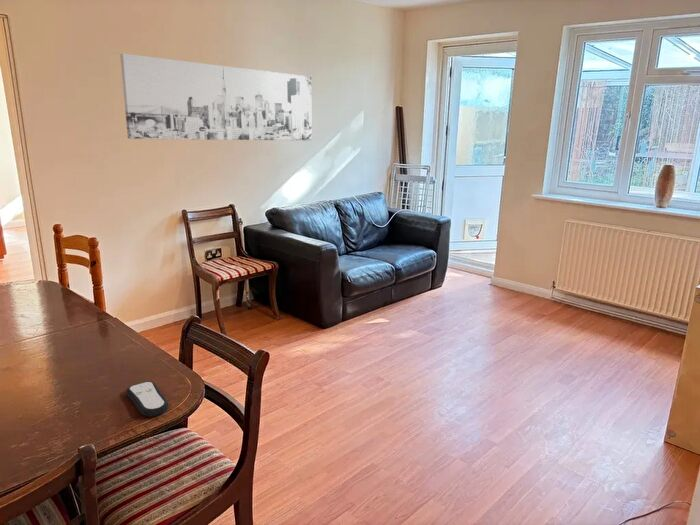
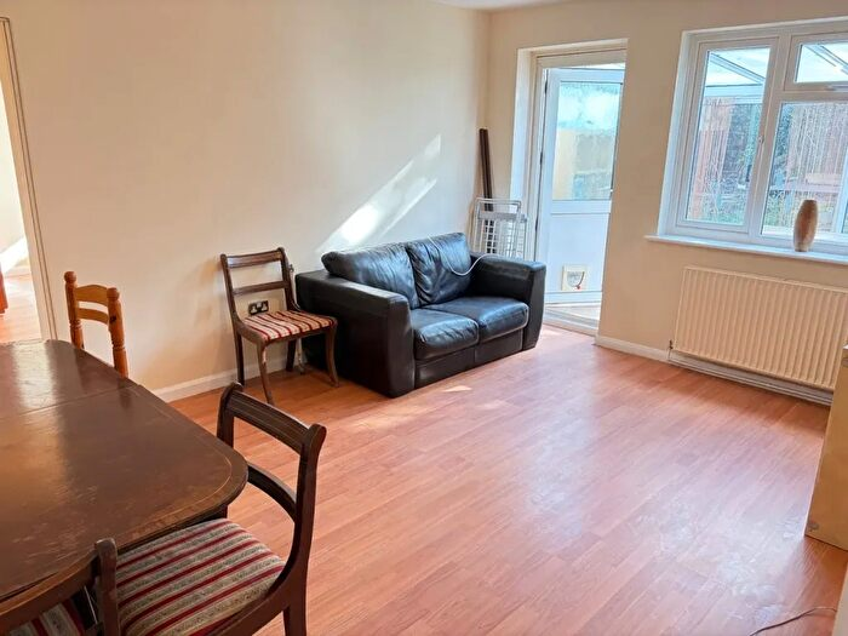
- wall art [119,53,312,141]
- remote control [125,380,170,418]
